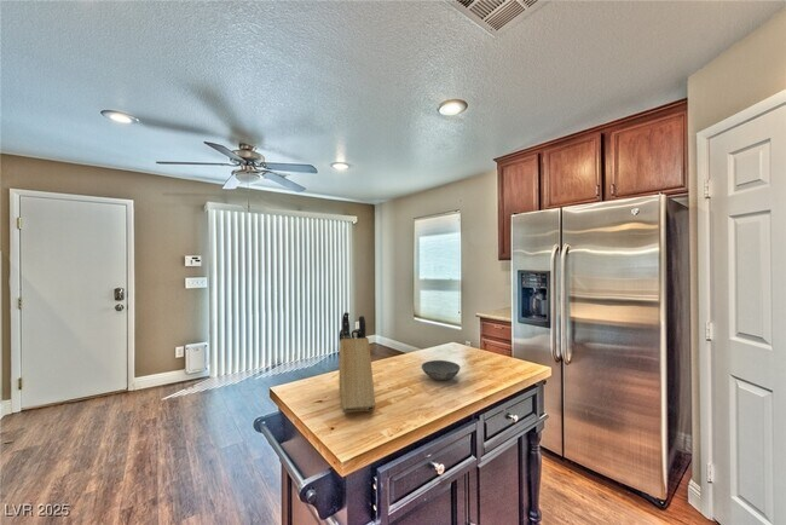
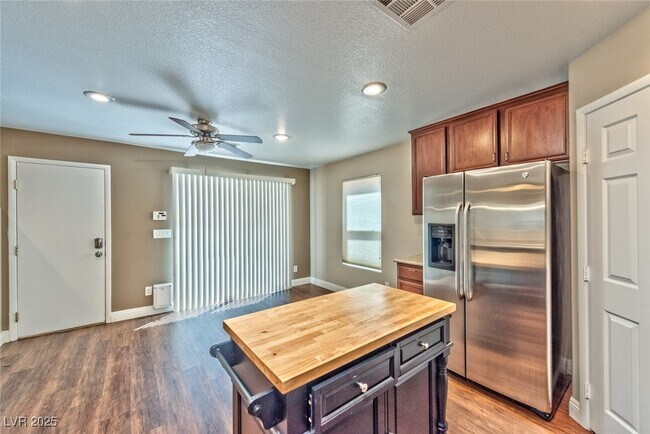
- knife block [339,311,377,414]
- bowl [421,359,461,381]
